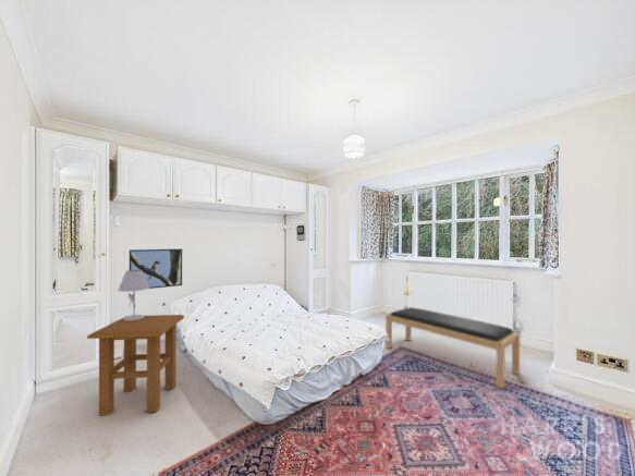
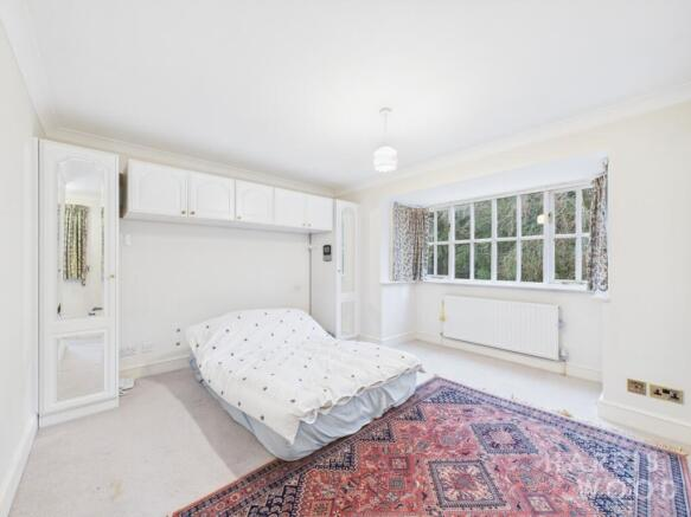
- table lamp [117,269,150,321]
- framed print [129,248,183,290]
- side table [86,314,185,416]
- bench [384,306,521,390]
